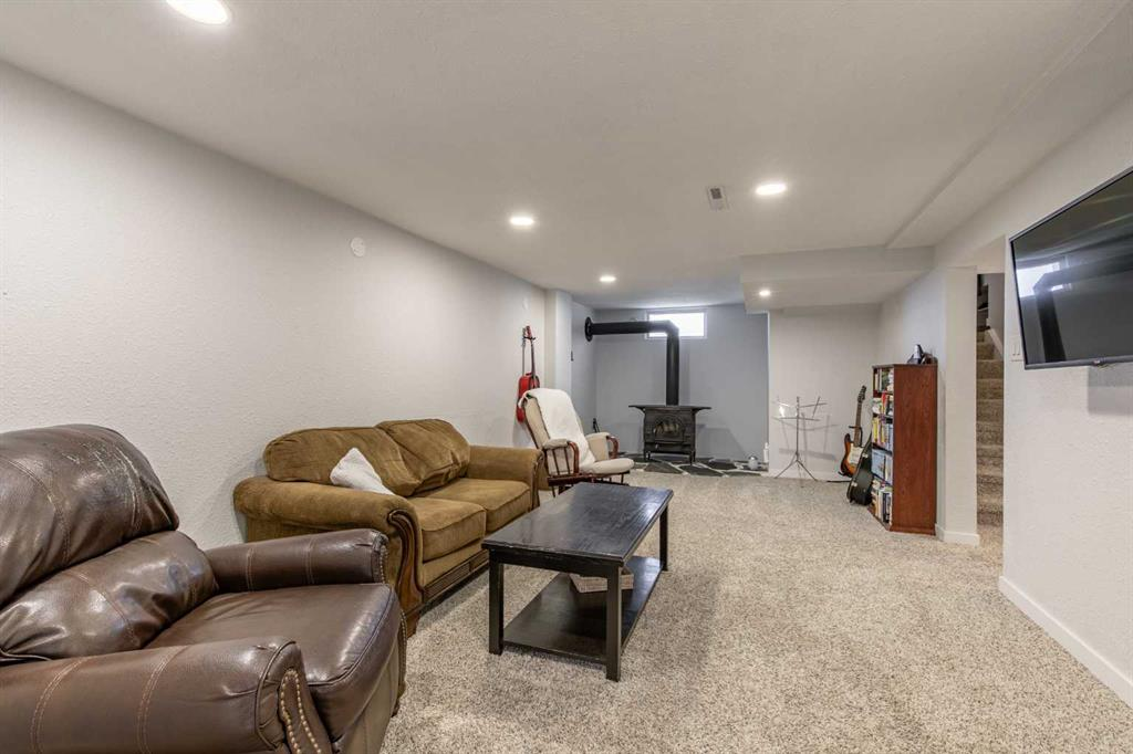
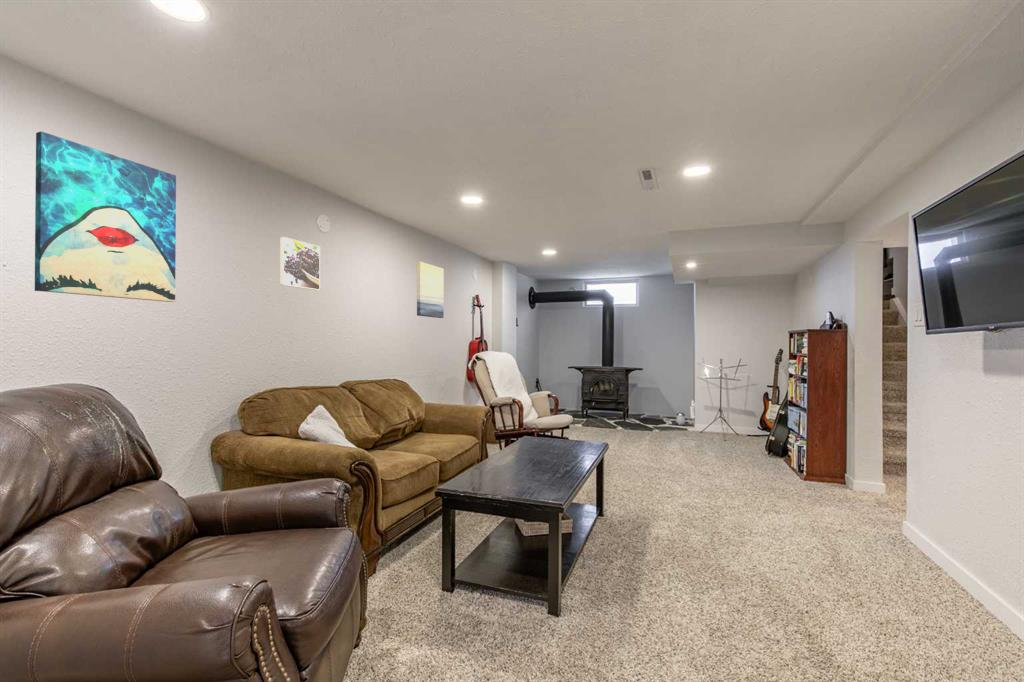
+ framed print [279,236,321,291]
+ wall art [416,261,445,319]
+ wall art [34,130,177,303]
